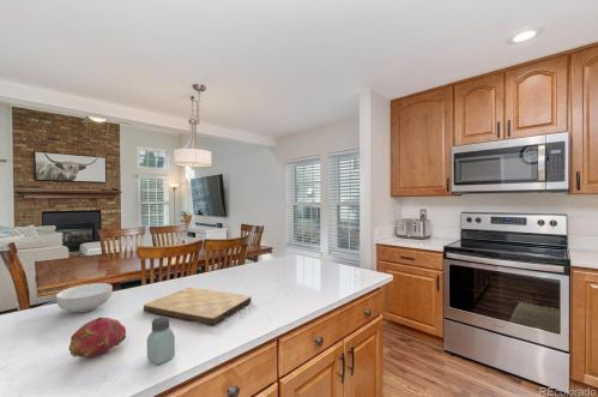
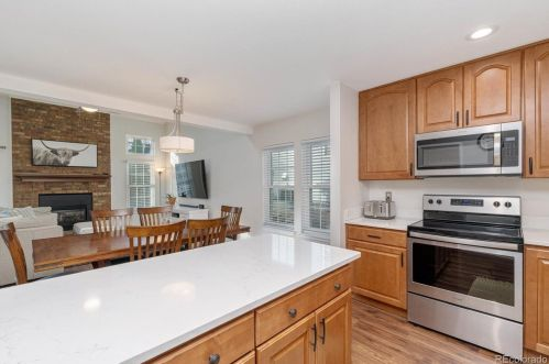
- cereal bowl [55,282,113,314]
- saltshaker [146,315,176,366]
- fruit [67,317,127,359]
- cutting board [143,287,252,326]
